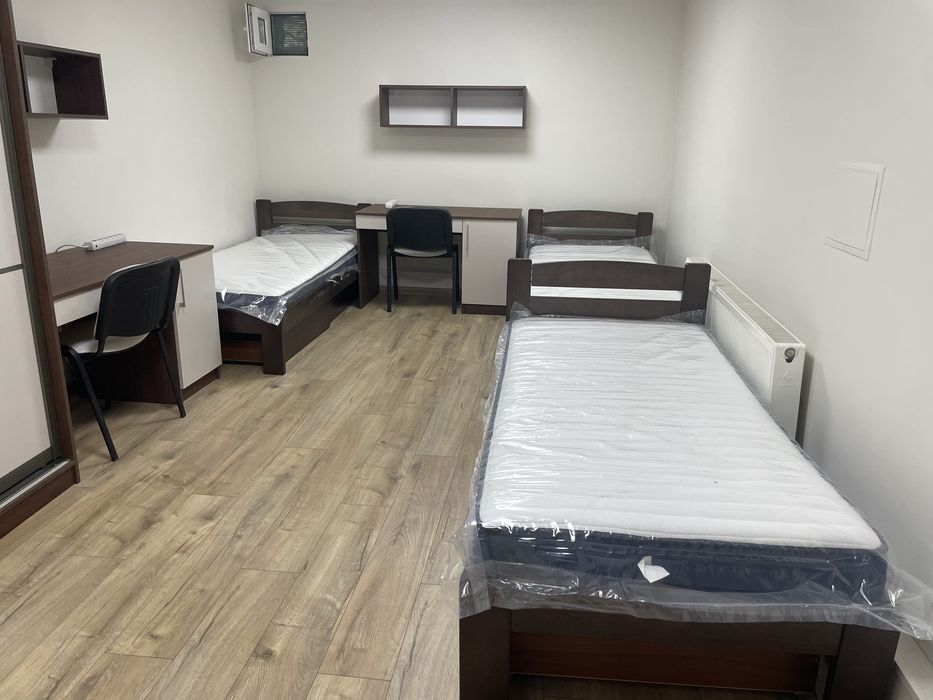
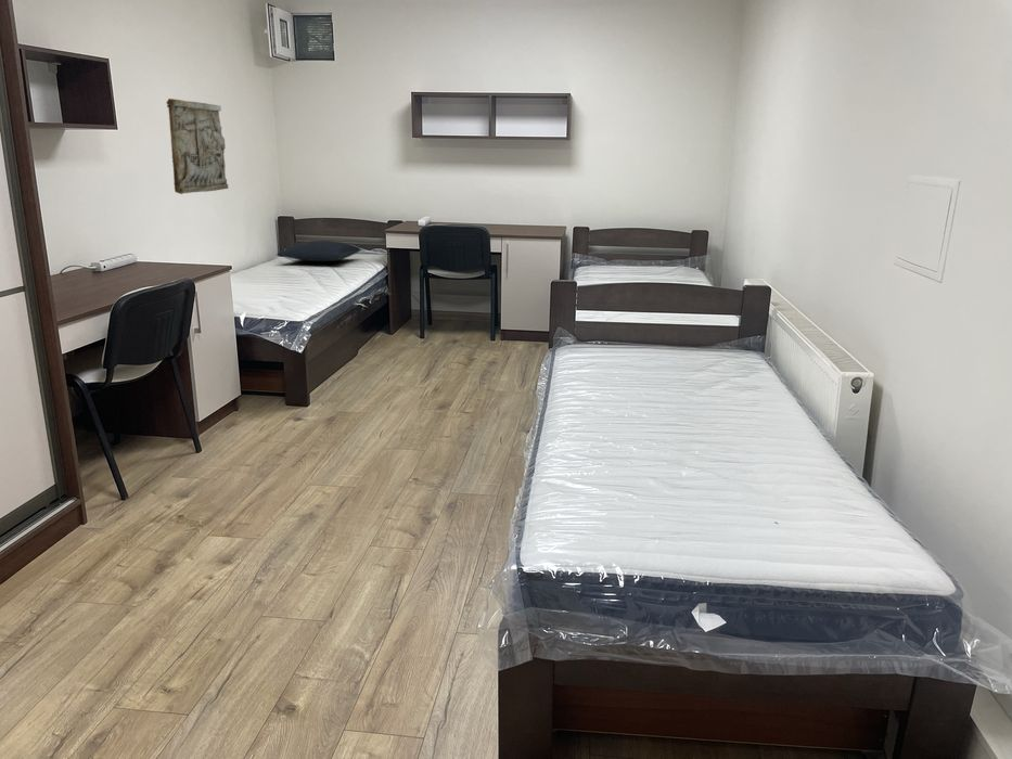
+ stone relief [165,98,229,195]
+ pillow [277,240,361,262]
